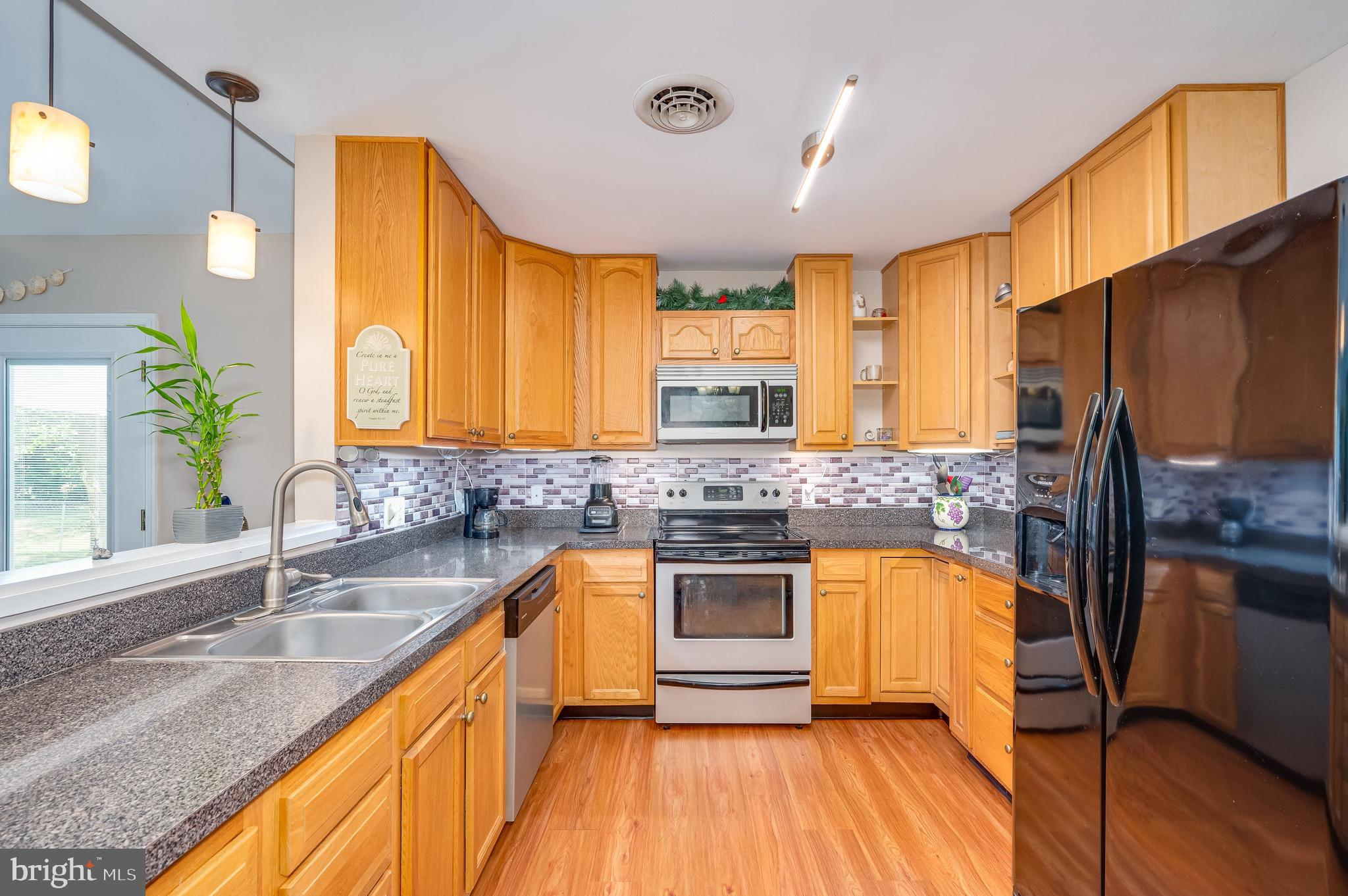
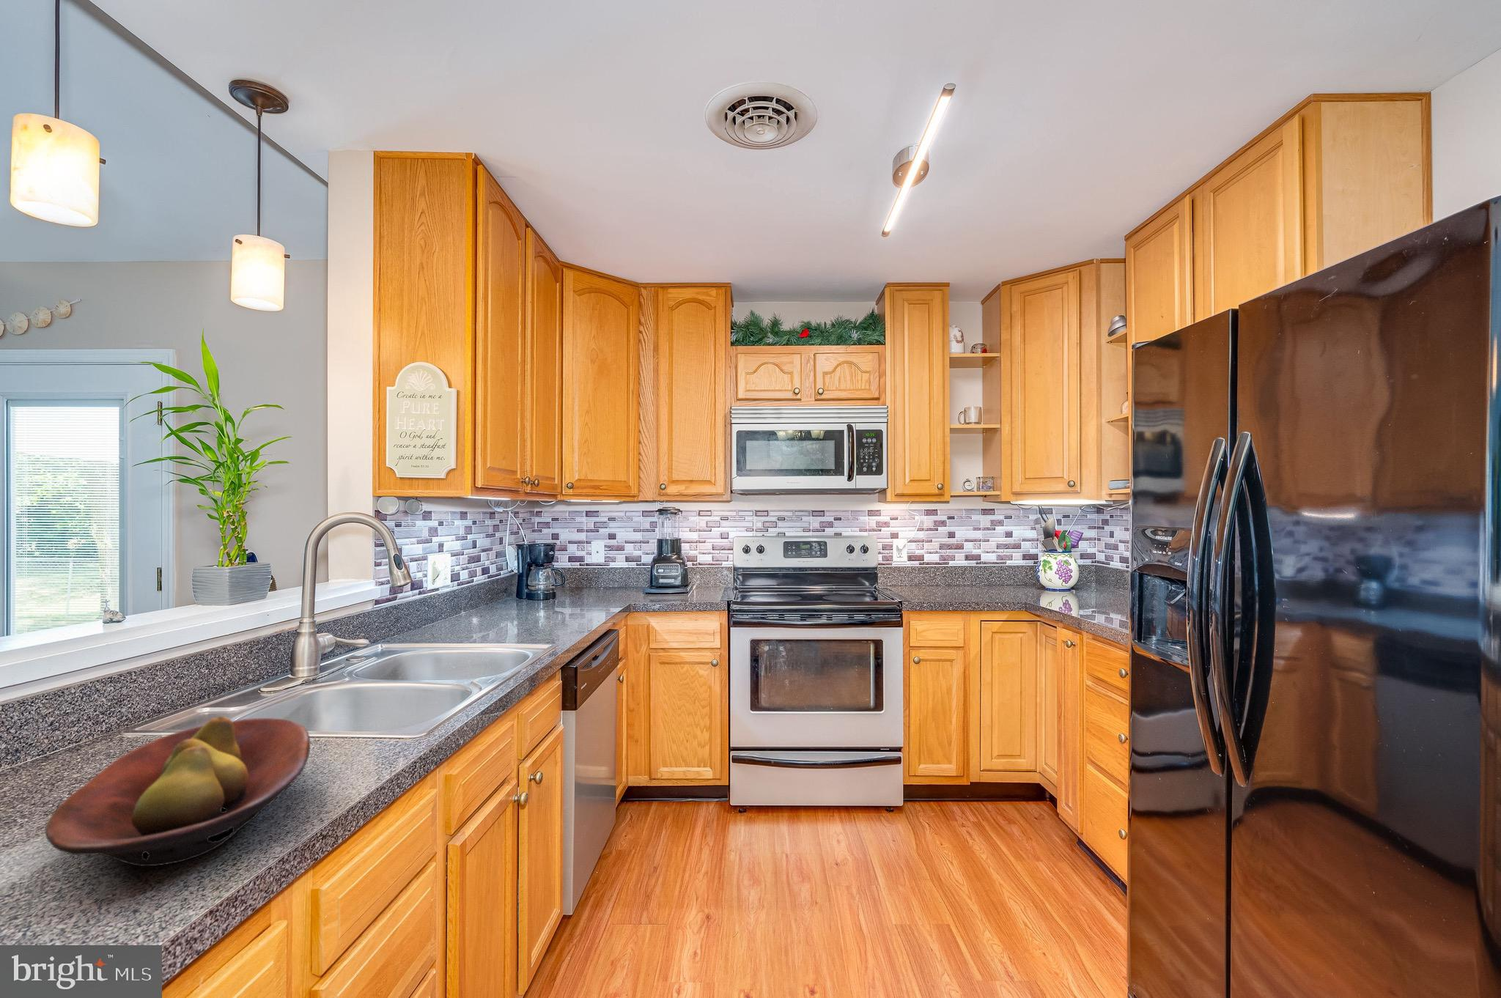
+ fruit bowl [45,716,312,867]
